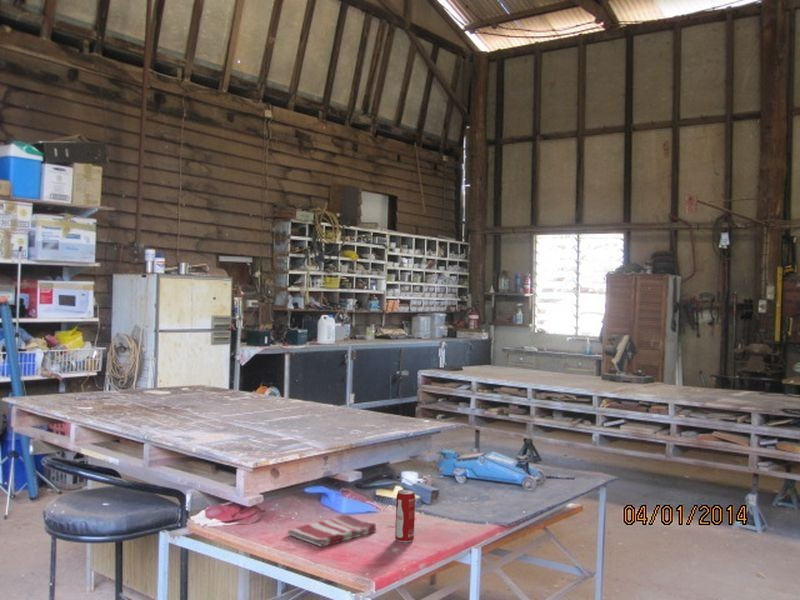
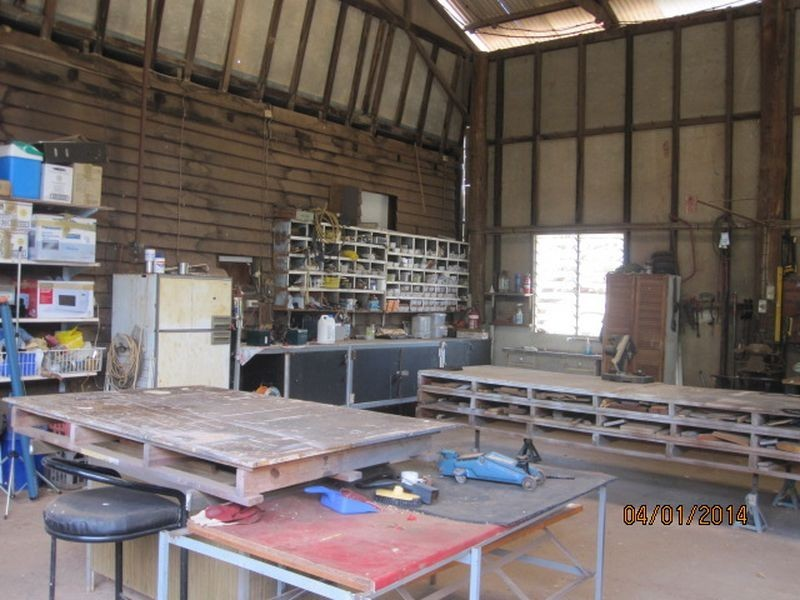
- beverage can [394,489,416,543]
- dish towel [286,513,377,548]
